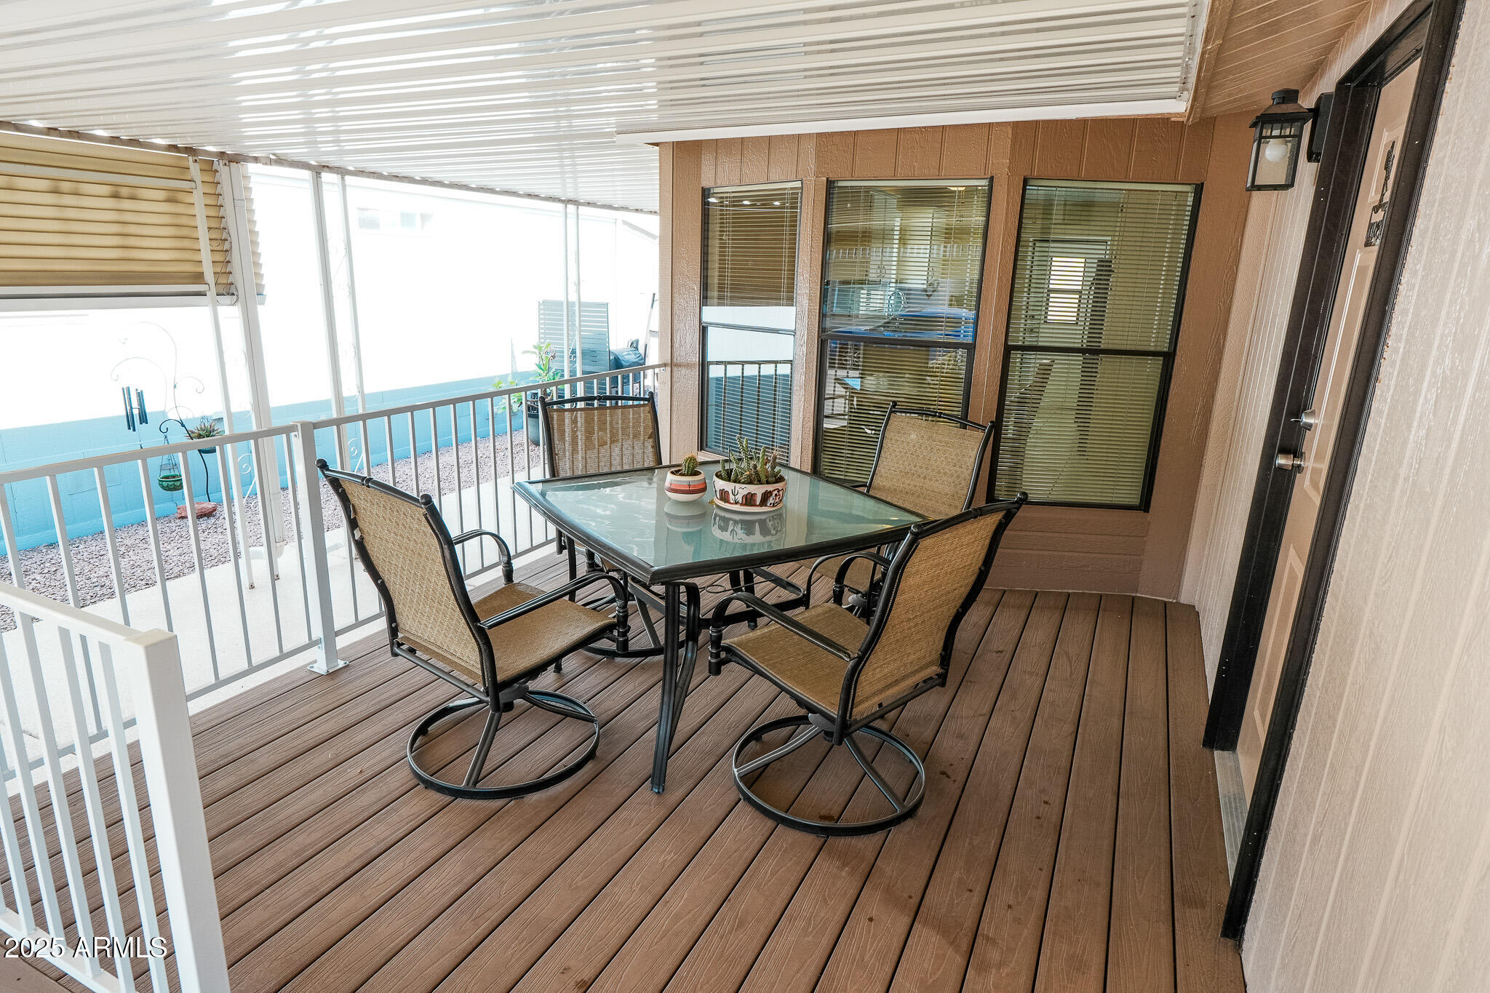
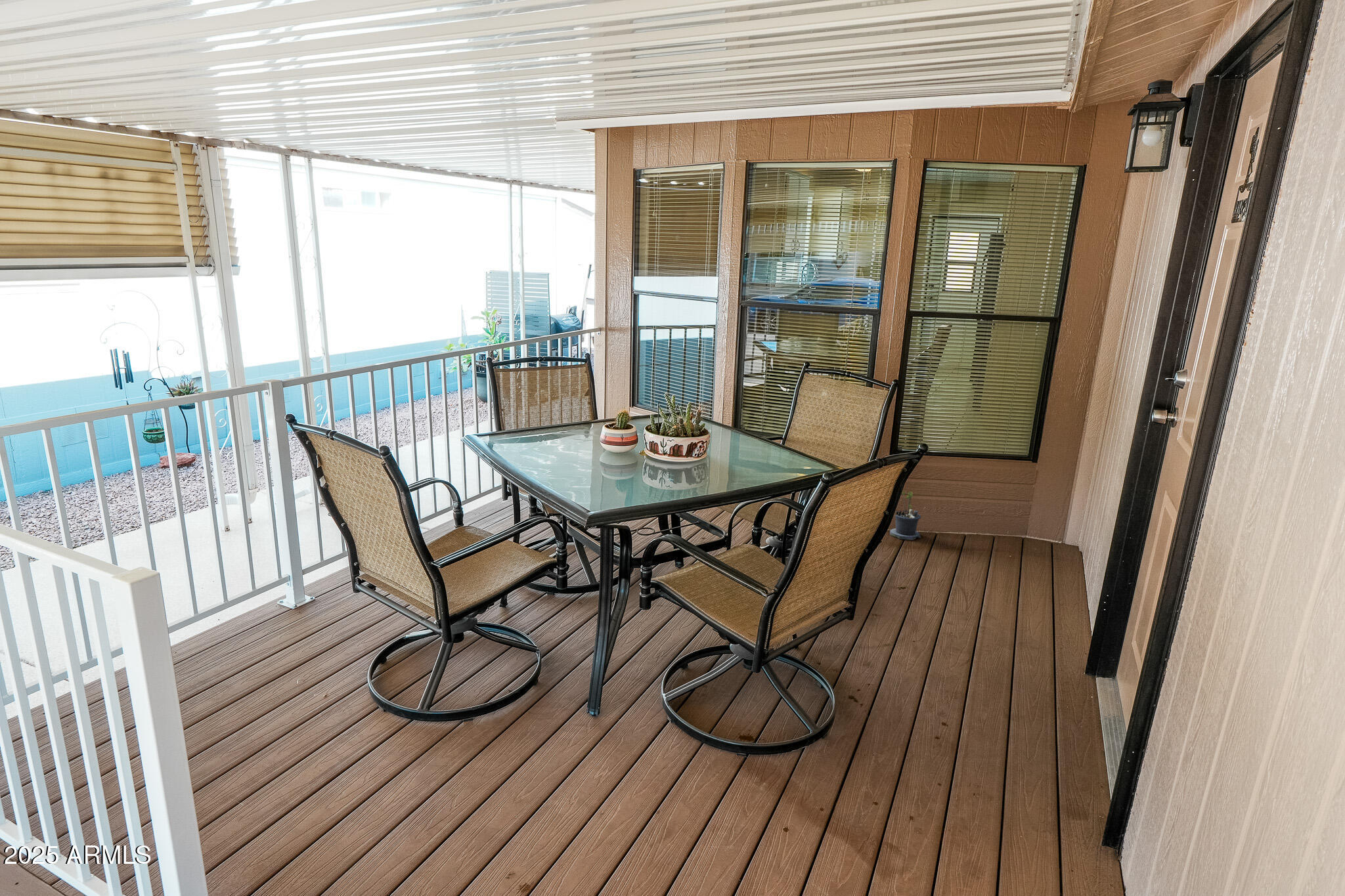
+ potted plant [889,491,921,541]
